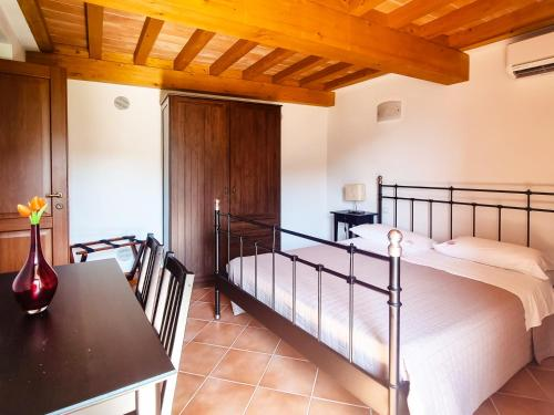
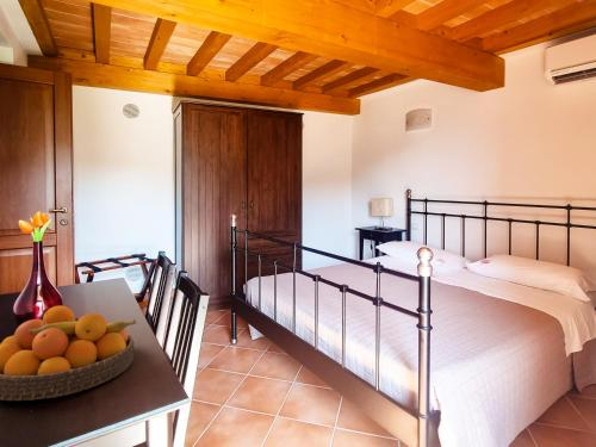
+ fruit bowl [0,305,137,402]
